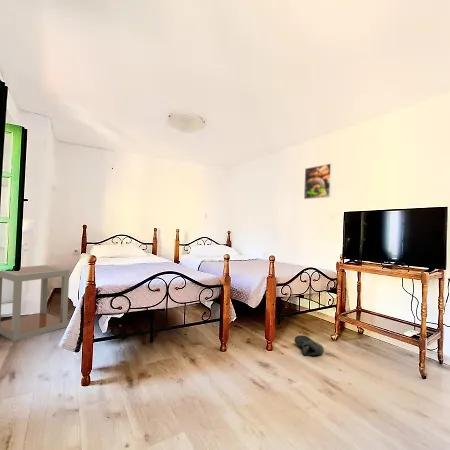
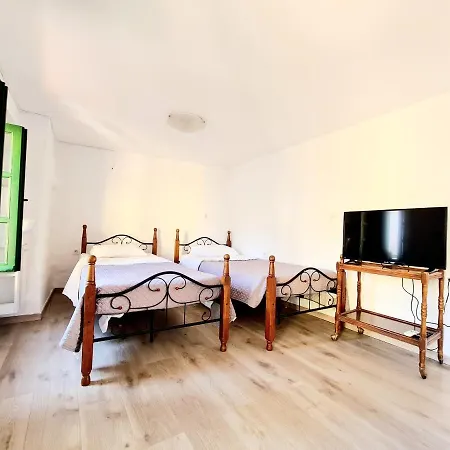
- sneaker [294,334,325,356]
- side table [0,264,70,342]
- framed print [303,162,334,200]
